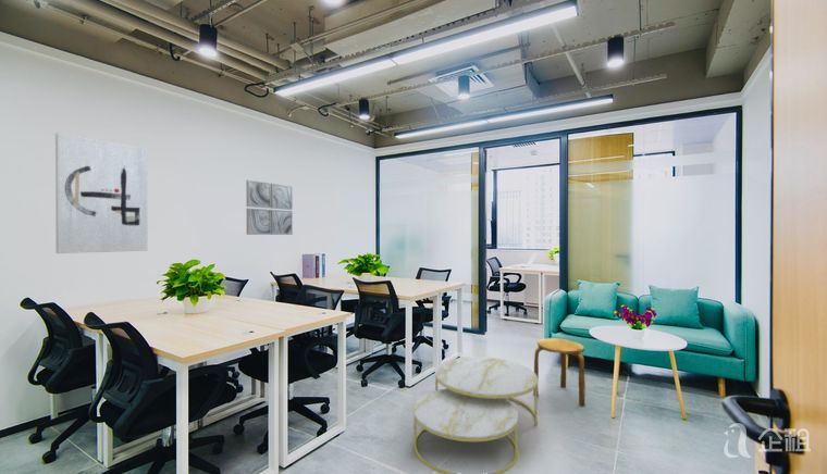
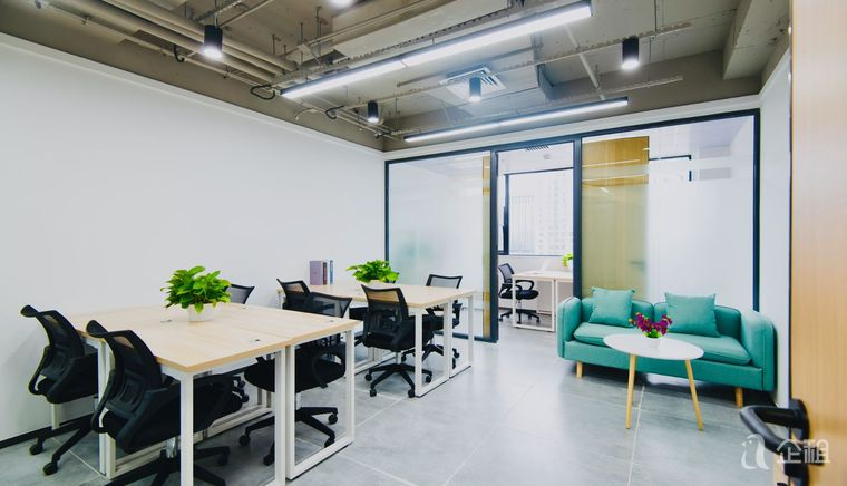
- wall art [246,179,294,236]
- coffee table [412,356,539,474]
- stool [532,337,587,408]
- wall art [54,132,149,254]
